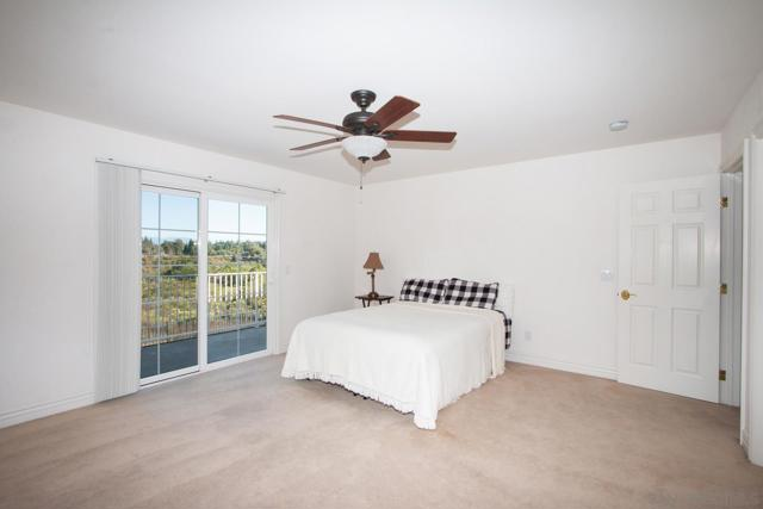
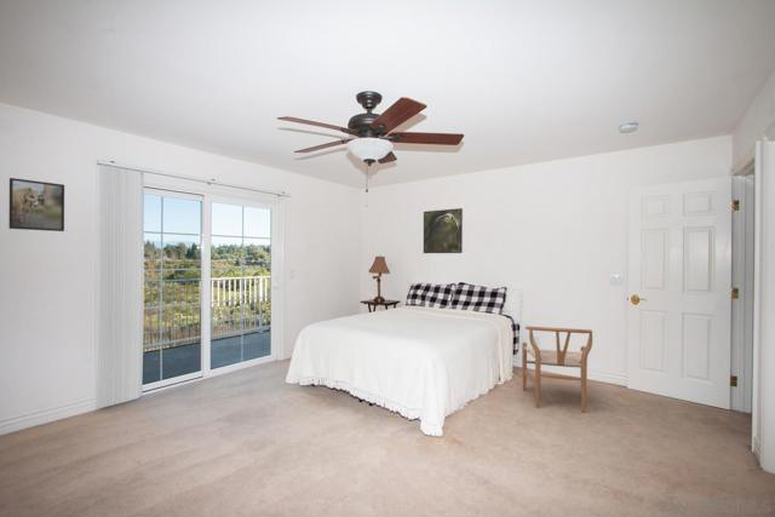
+ chair [521,326,593,414]
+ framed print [423,207,464,254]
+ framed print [7,177,65,232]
